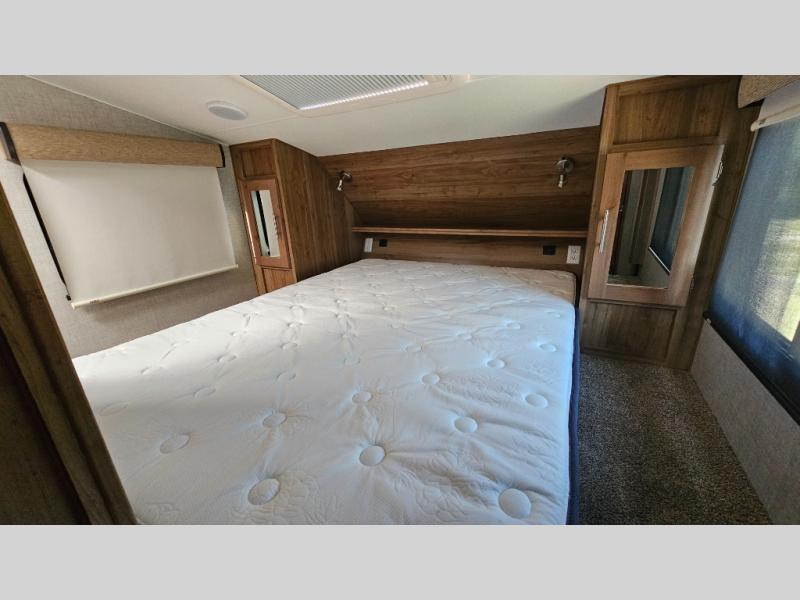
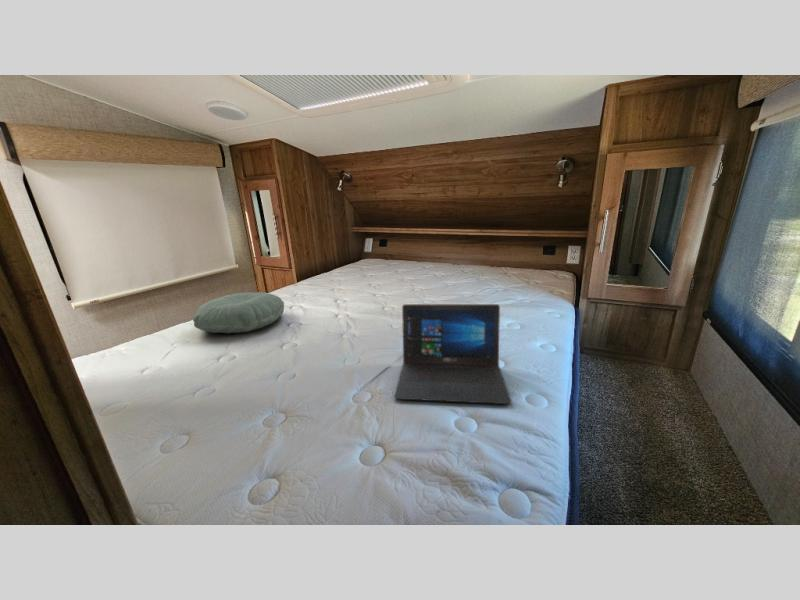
+ pillow [192,291,285,334]
+ laptop [393,303,513,405]
